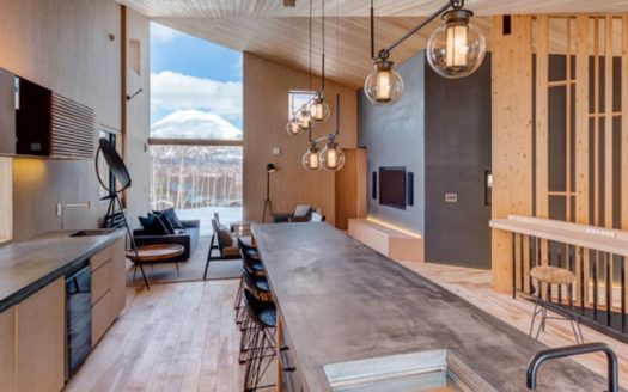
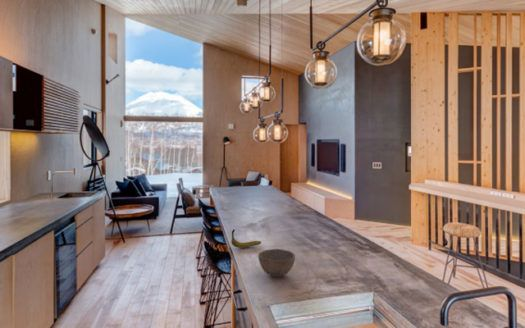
+ bowl [257,248,296,278]
+ banana [230,228,262,249]
